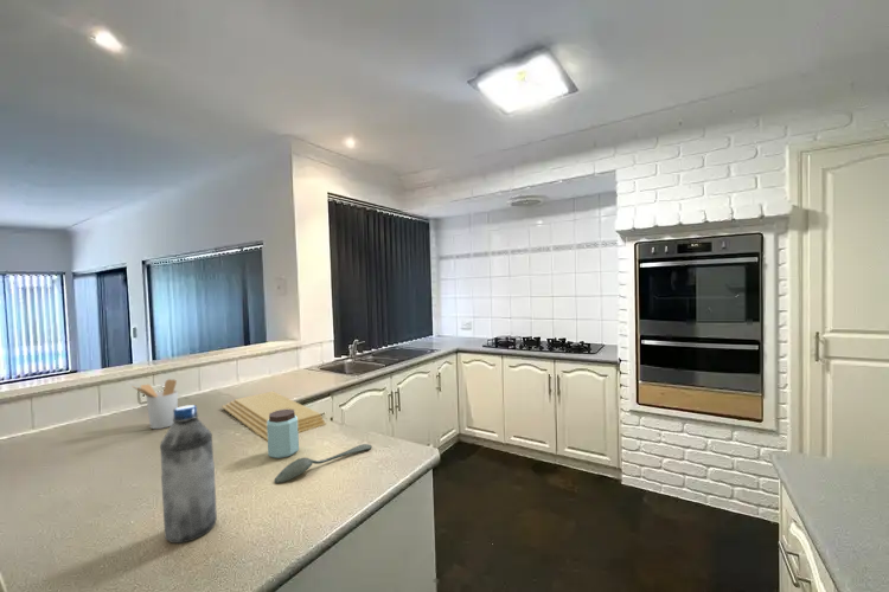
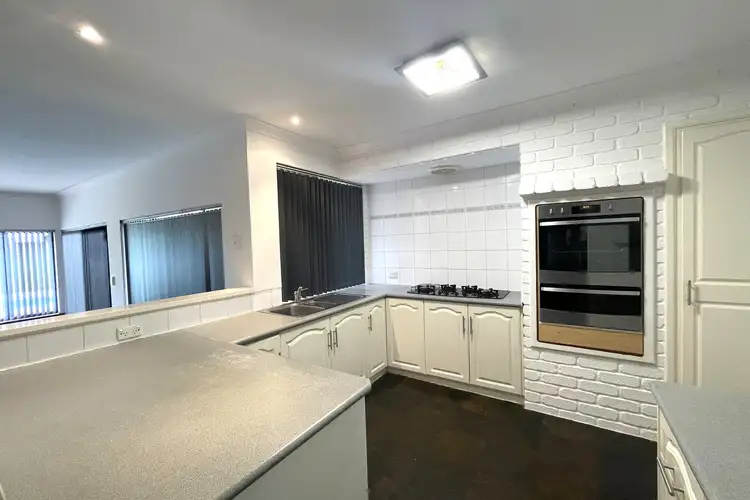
- spoon [273,443,373,484]
- utensil holder [132,378,179,430]
- peanut butter [267,408,300,459]
- water bottle [159,404,218,545]
- cutting board [220,391,327,442]
